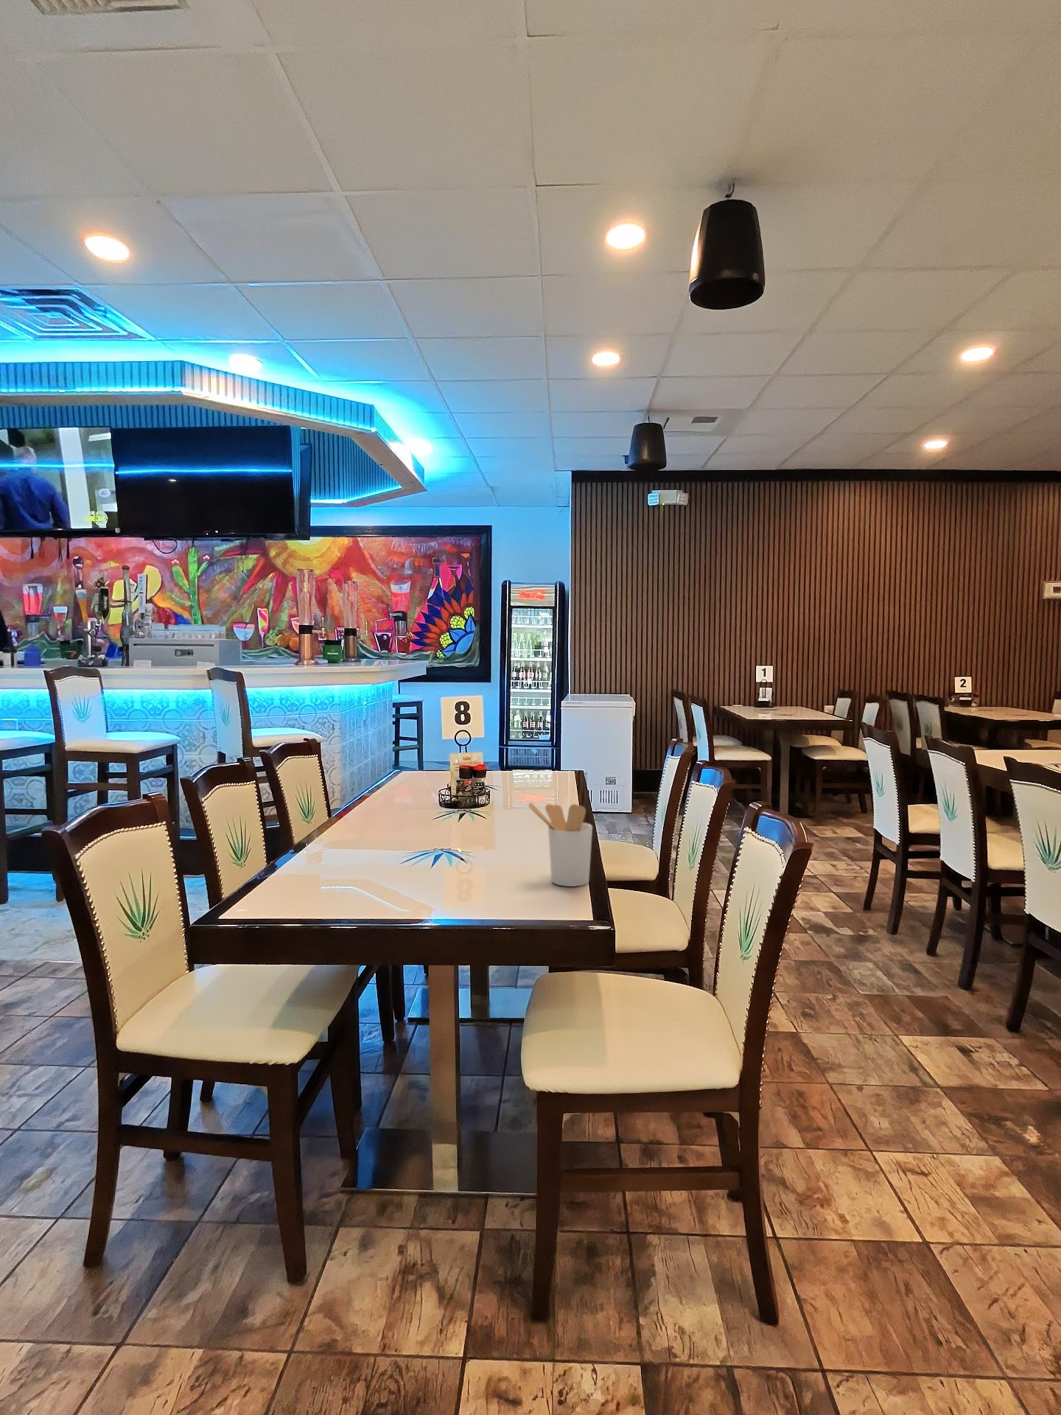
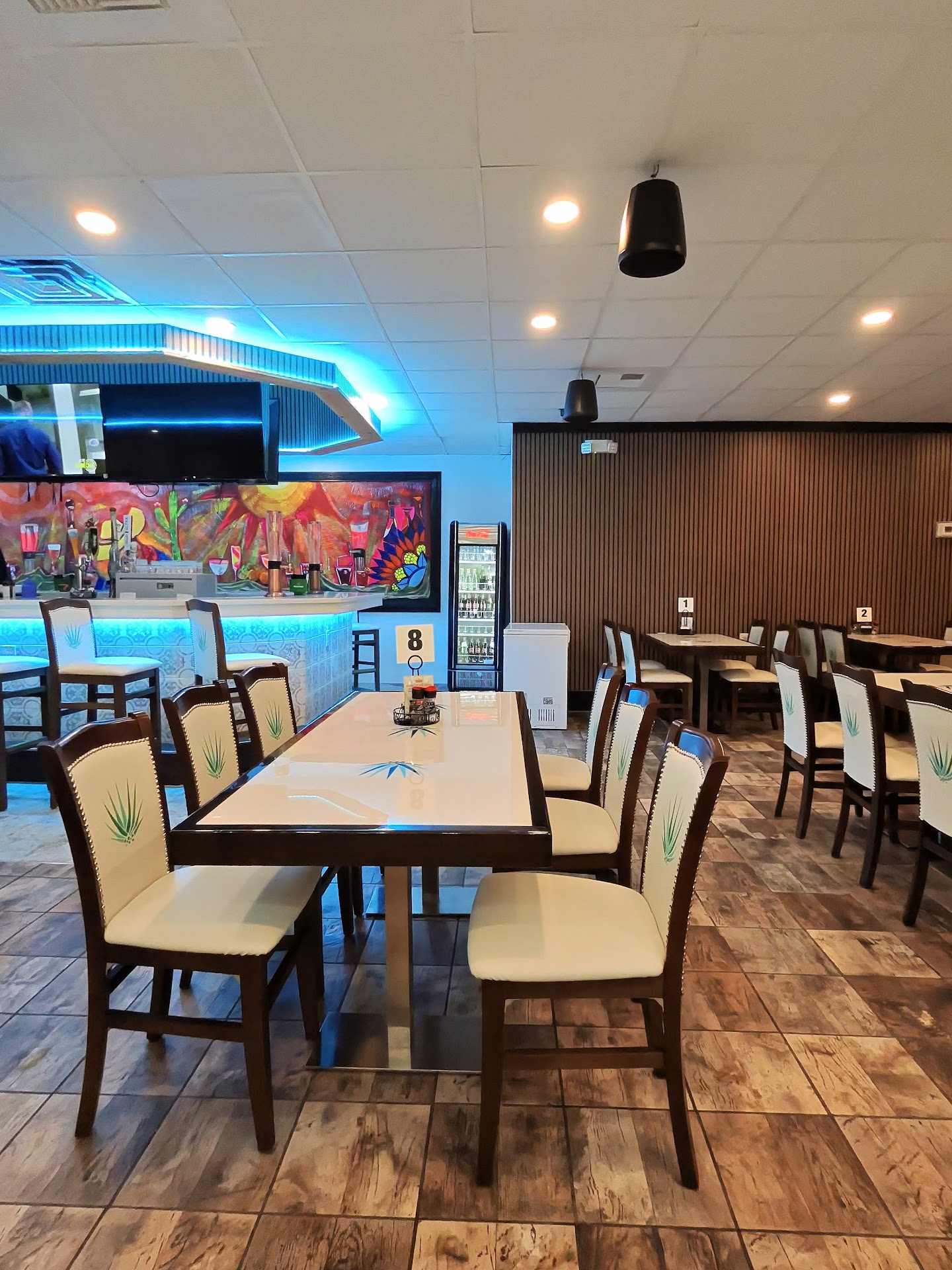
- utensil holder [527,802,593,887]
